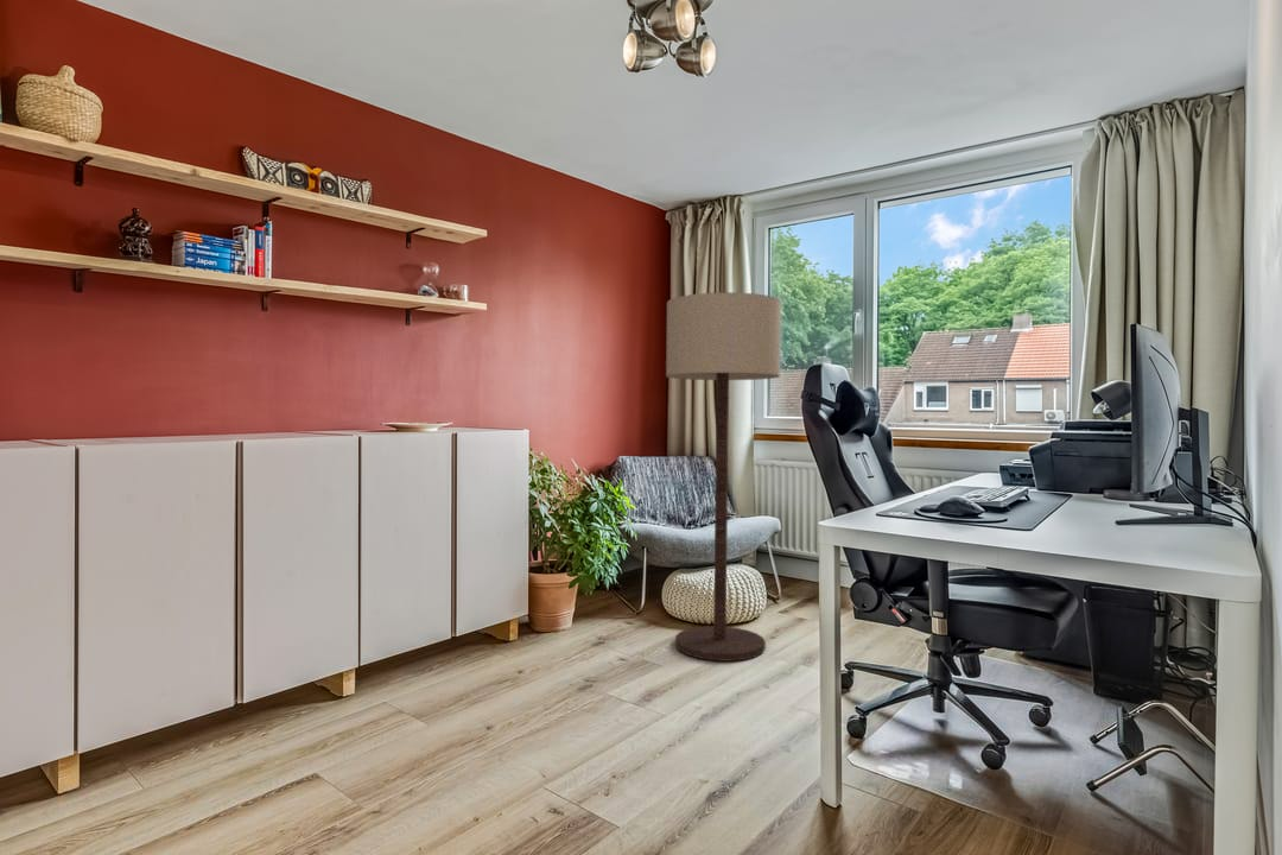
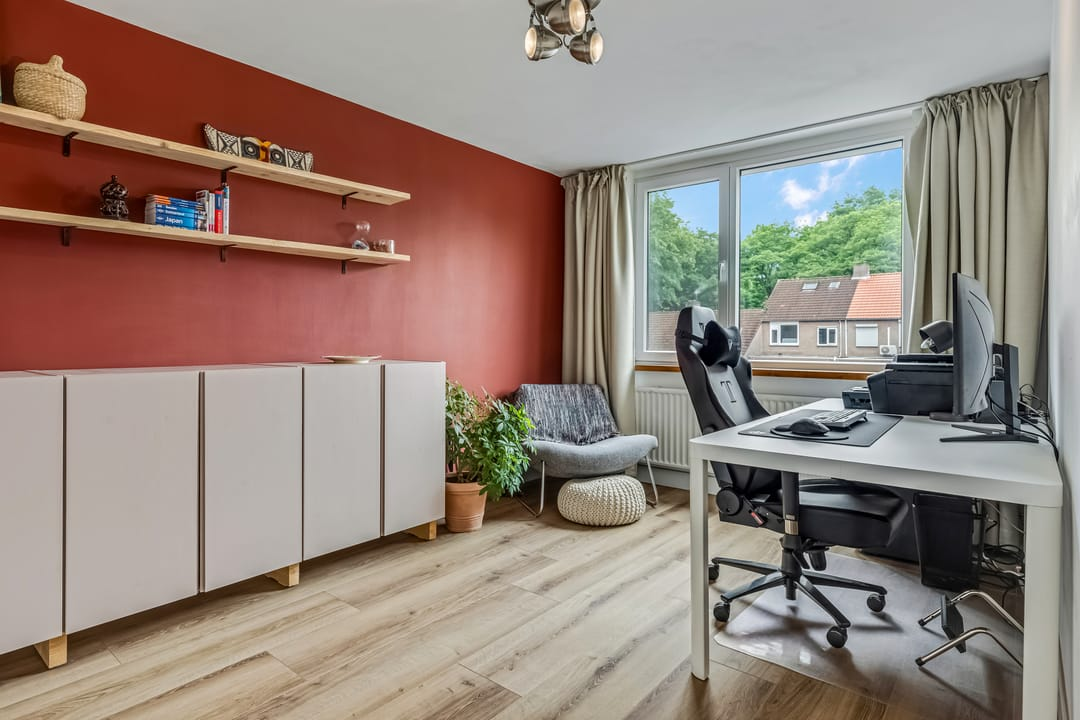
- floor lamp [665,291,782,663]
